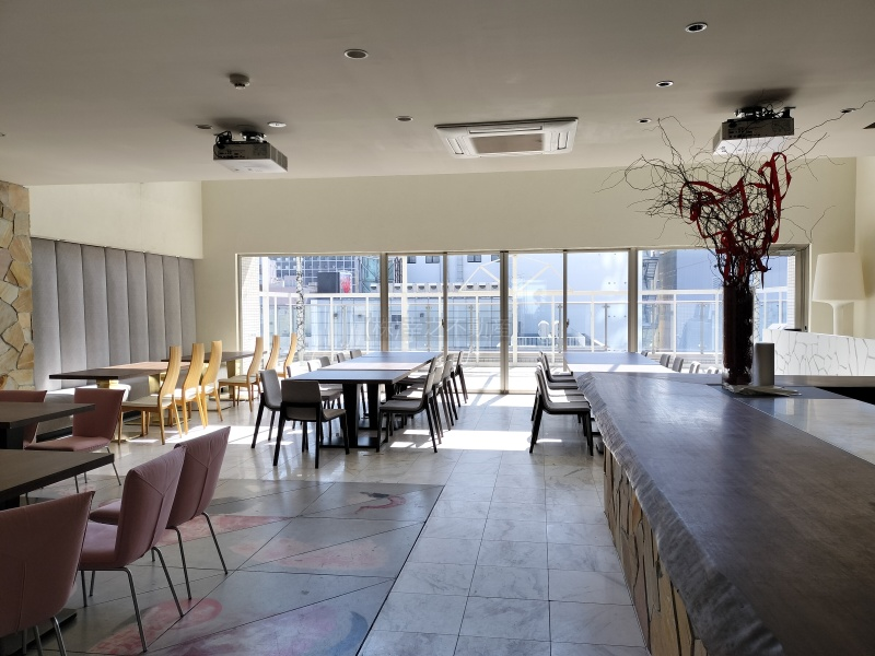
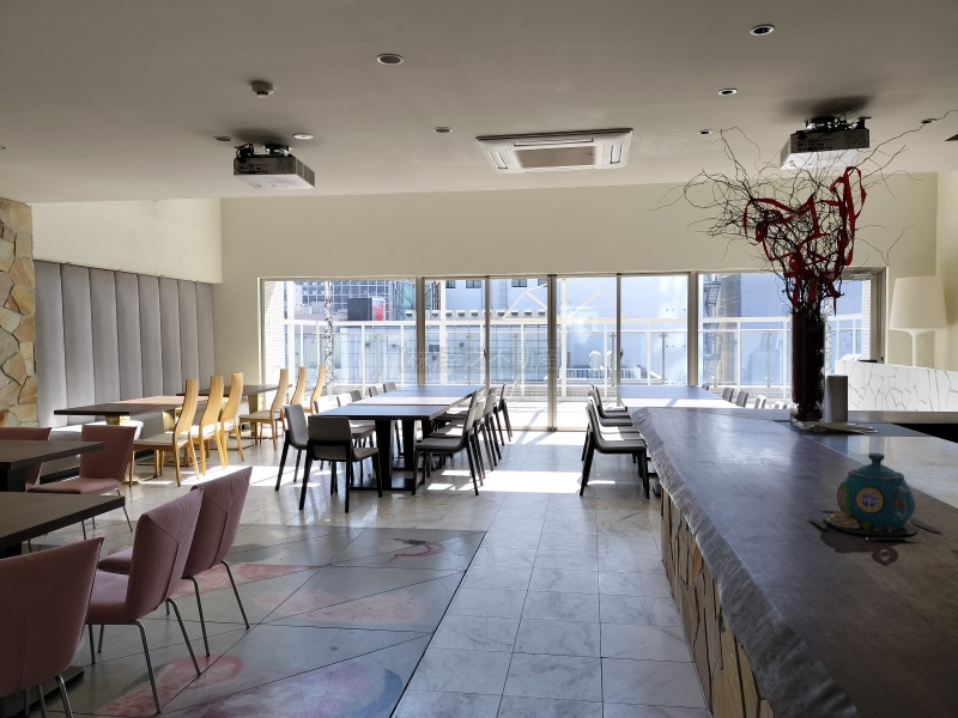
+ teapot [807,452,945,541]
